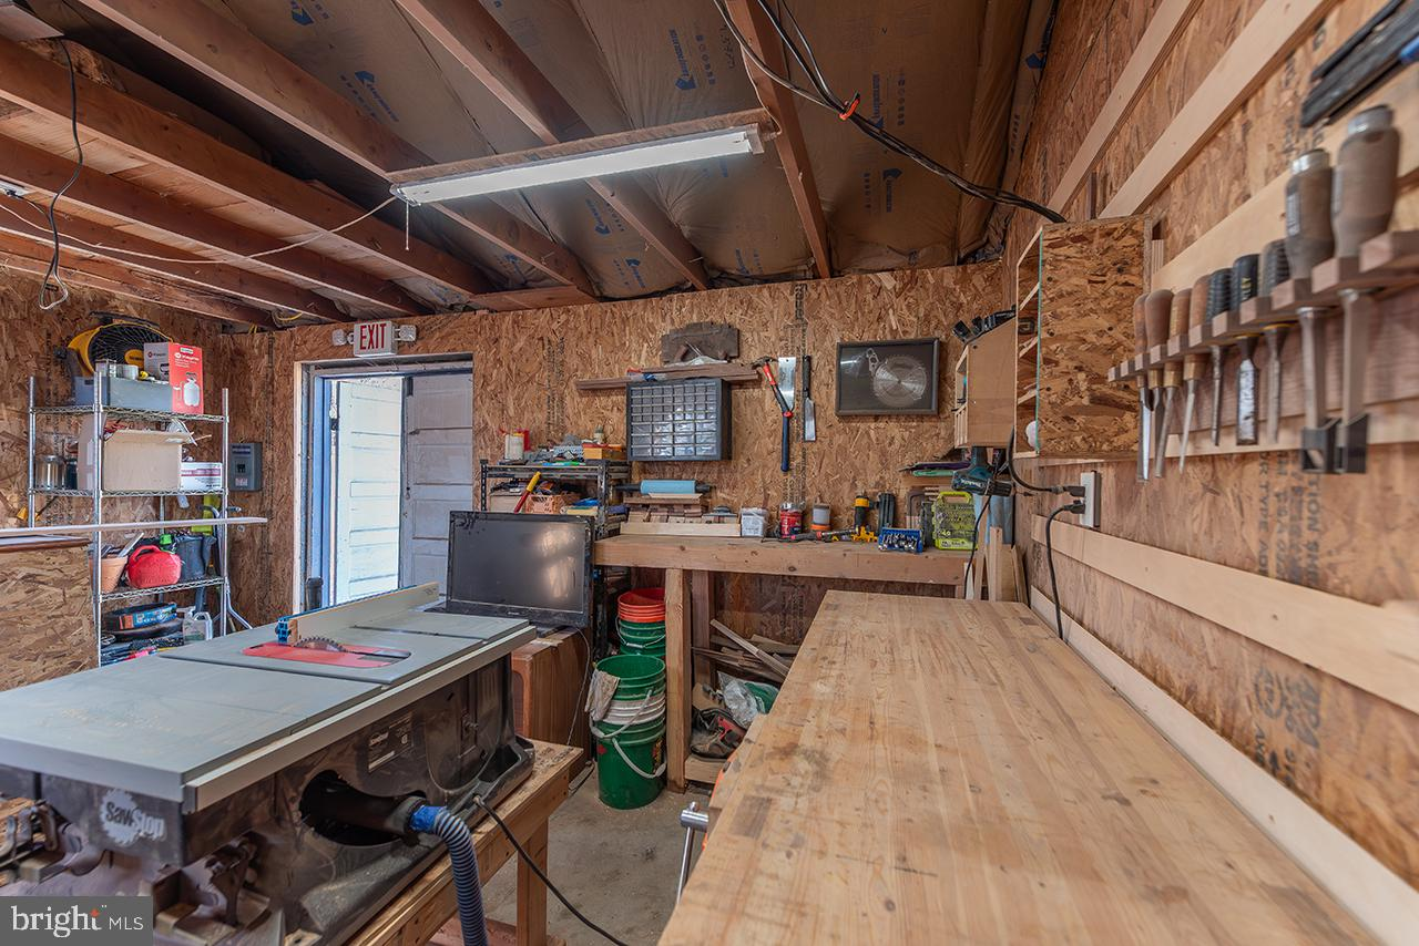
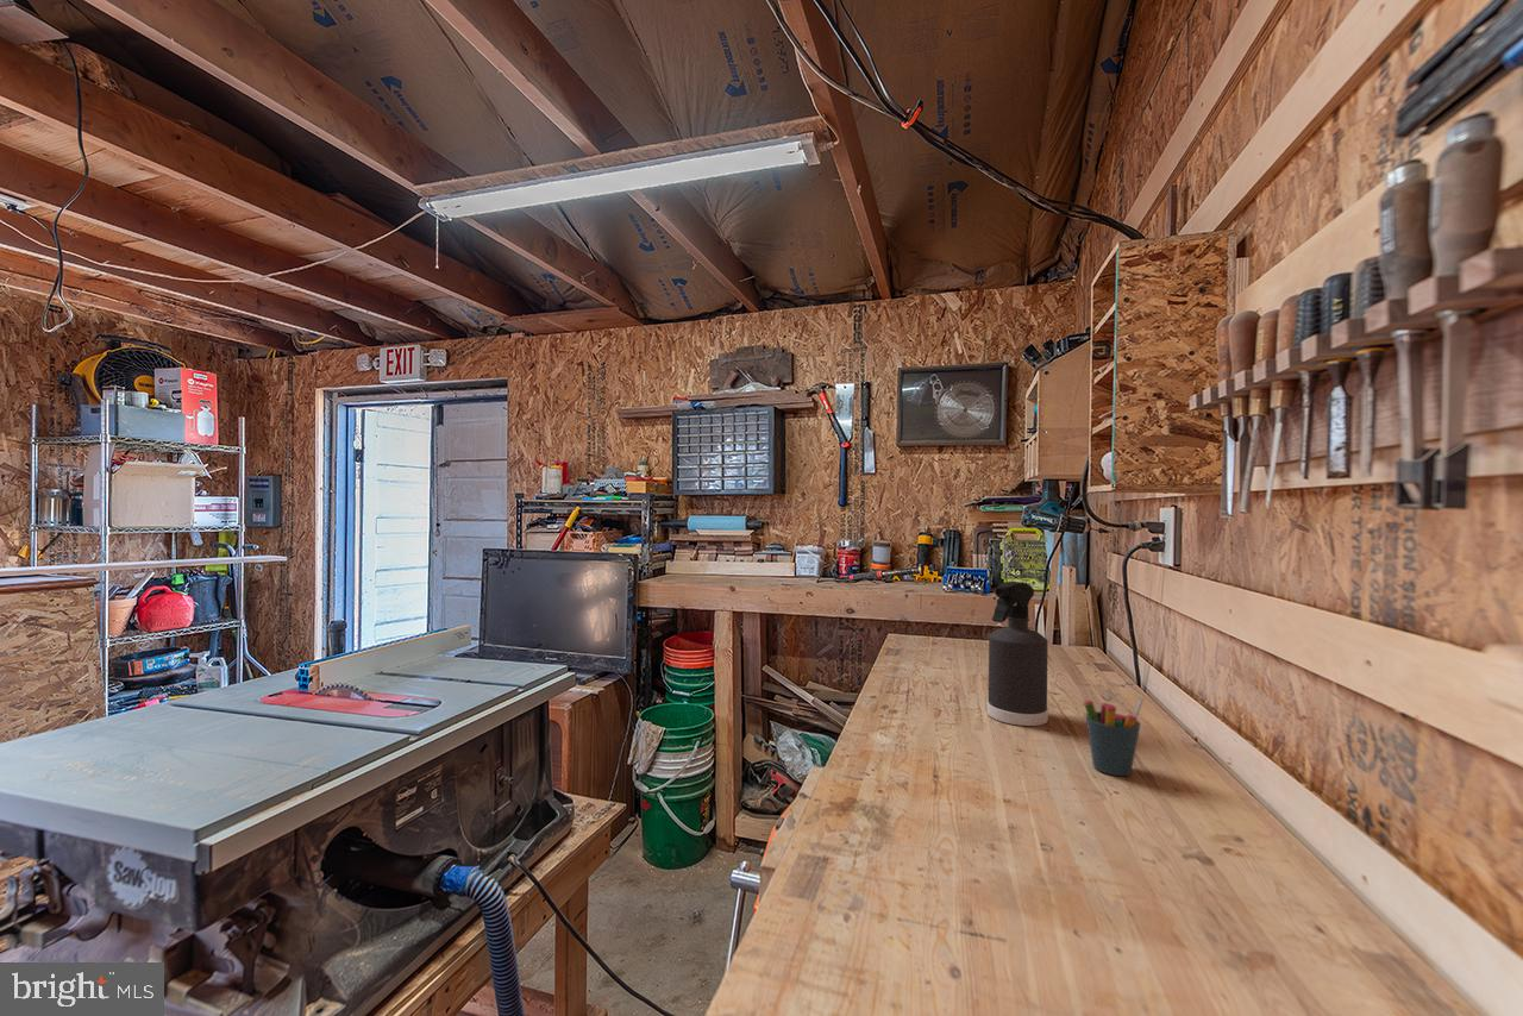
+ spray bottle [985,581,1049,727]
+ pen holder [1083,695,1145,777]
